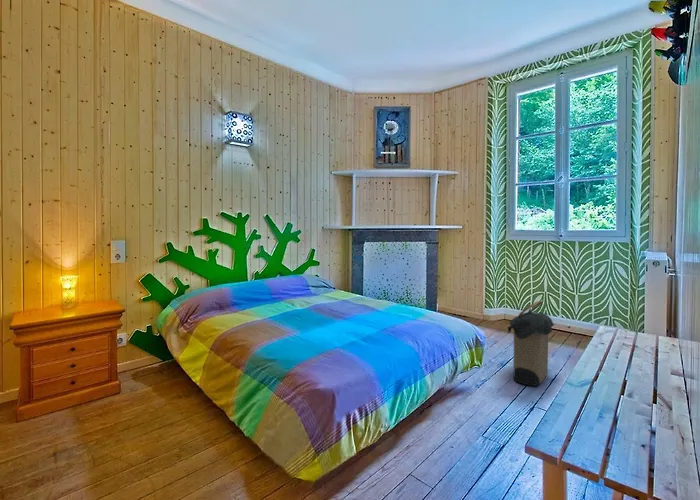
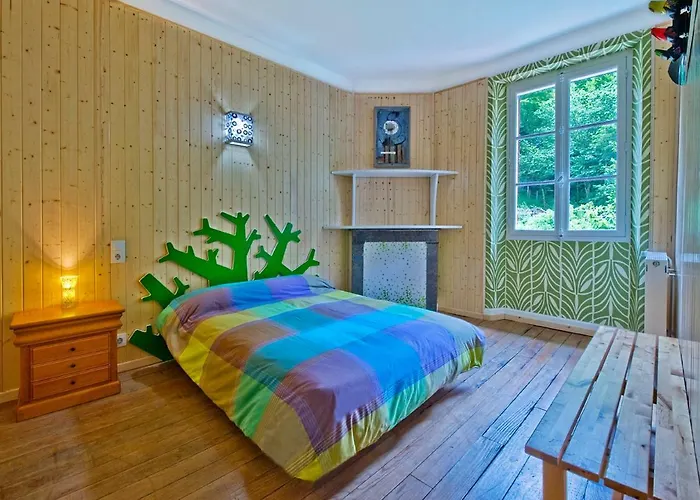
- laundry hamper [506,300,556,387]
